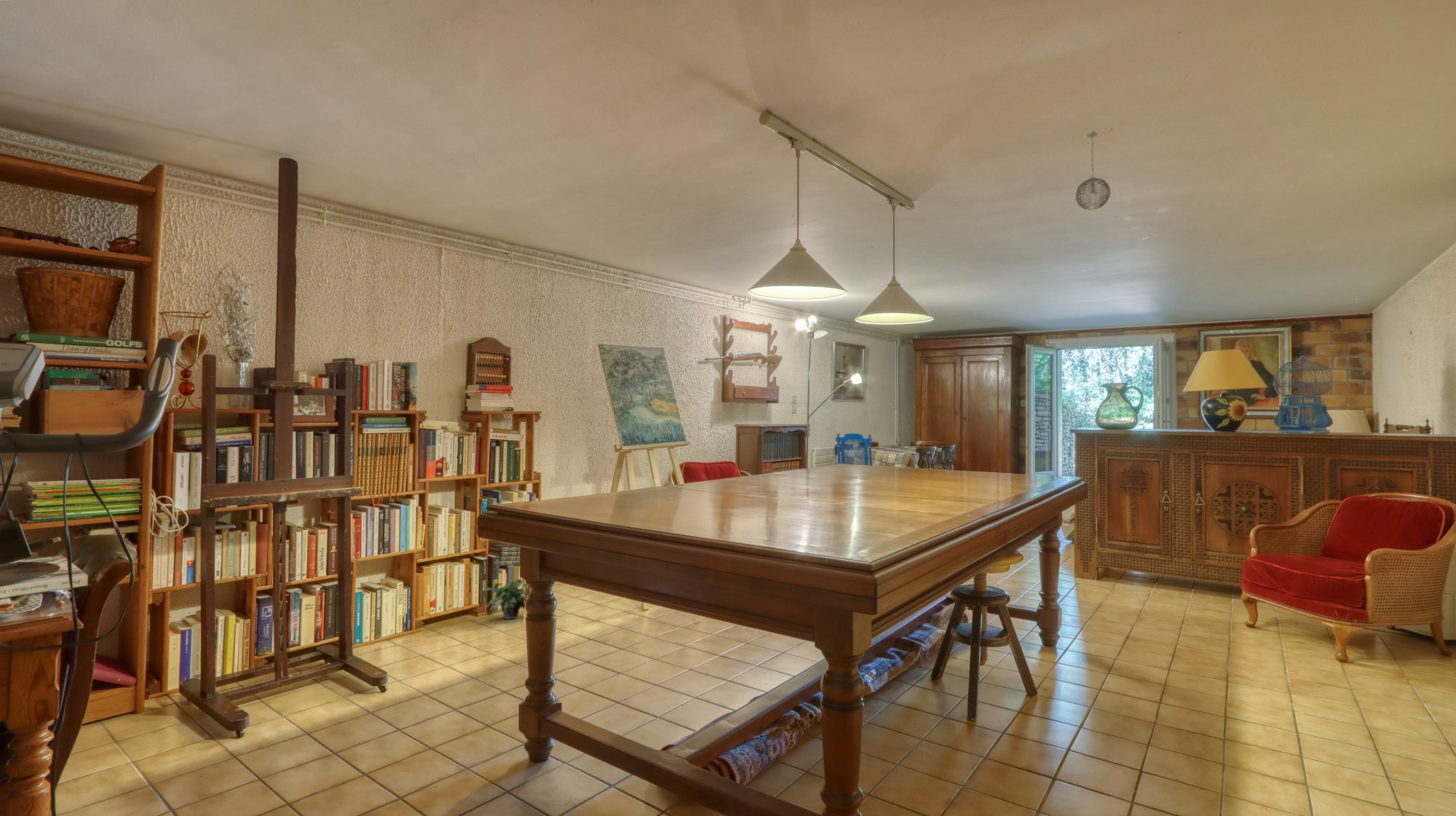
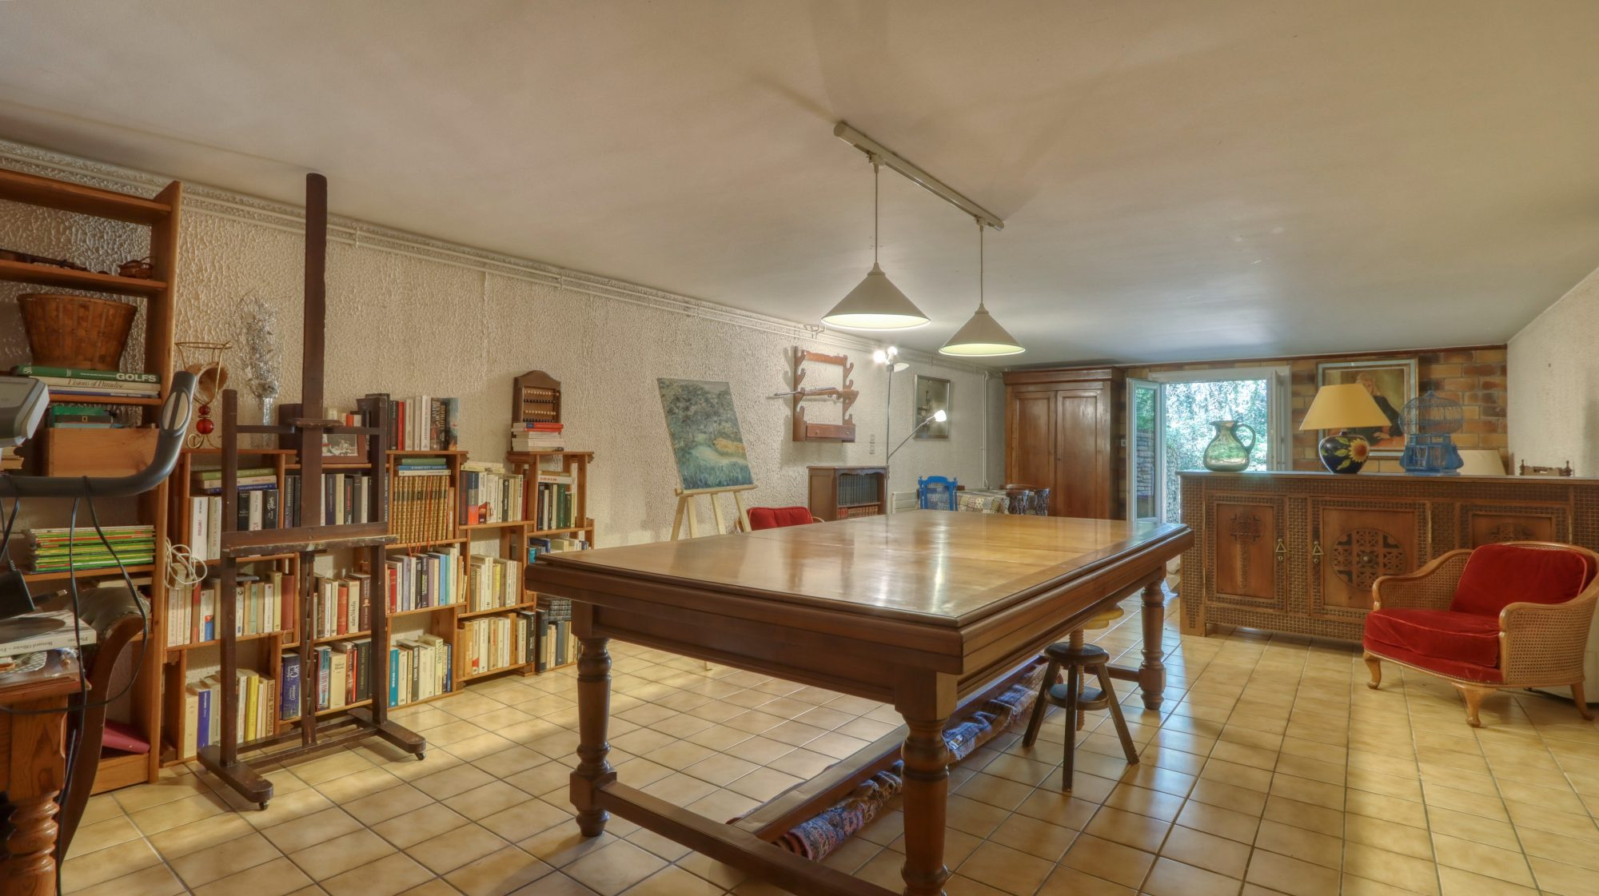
- pendant light [1075,130,1112,210]
- potted plant [484,578,527,620]
